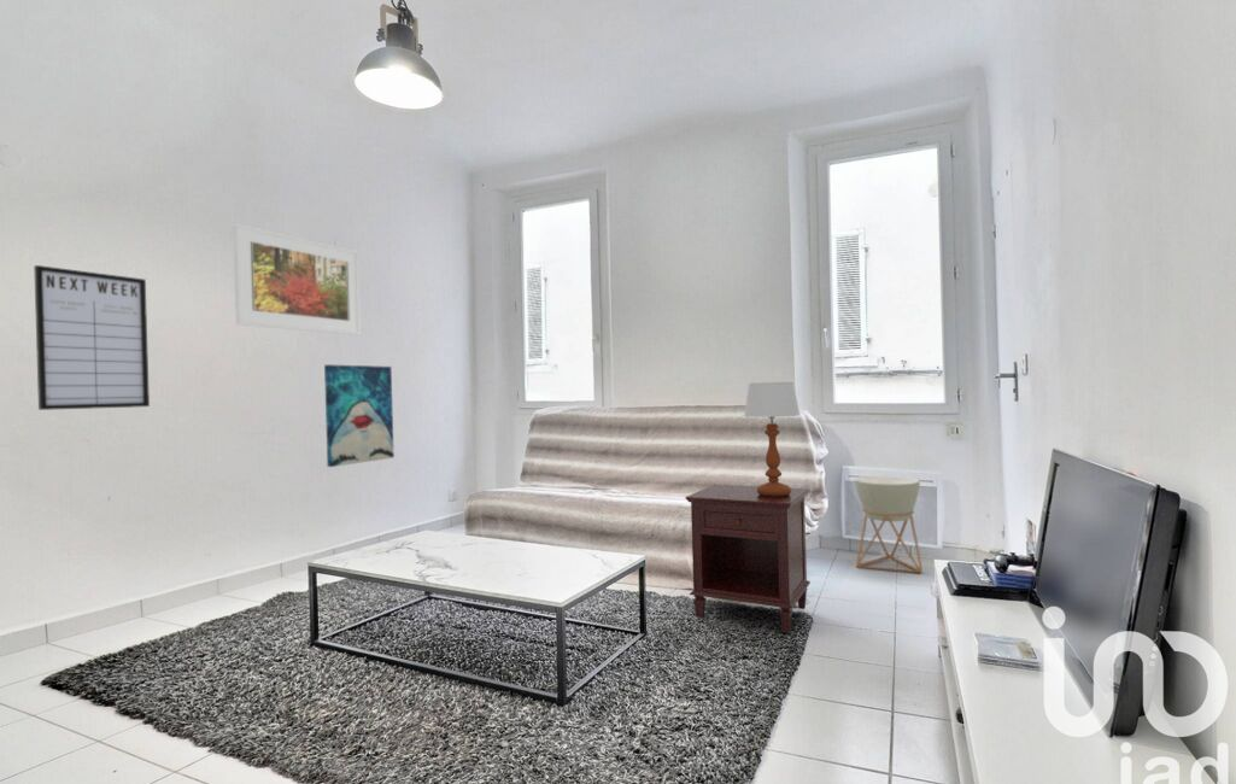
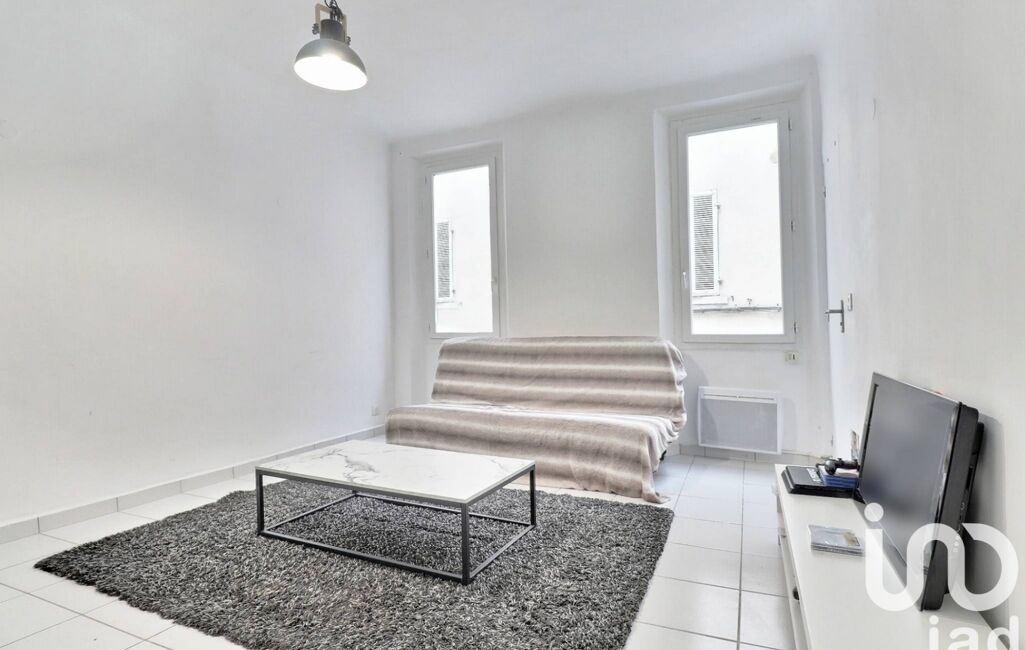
- wall art [323,363,396,468]
- planter [854,474,924,574]
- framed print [232,222,362,337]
- writing board [33,264,151,411]
- nightstand [685,484,812,634]
- table lamp [743,381,801,497]
